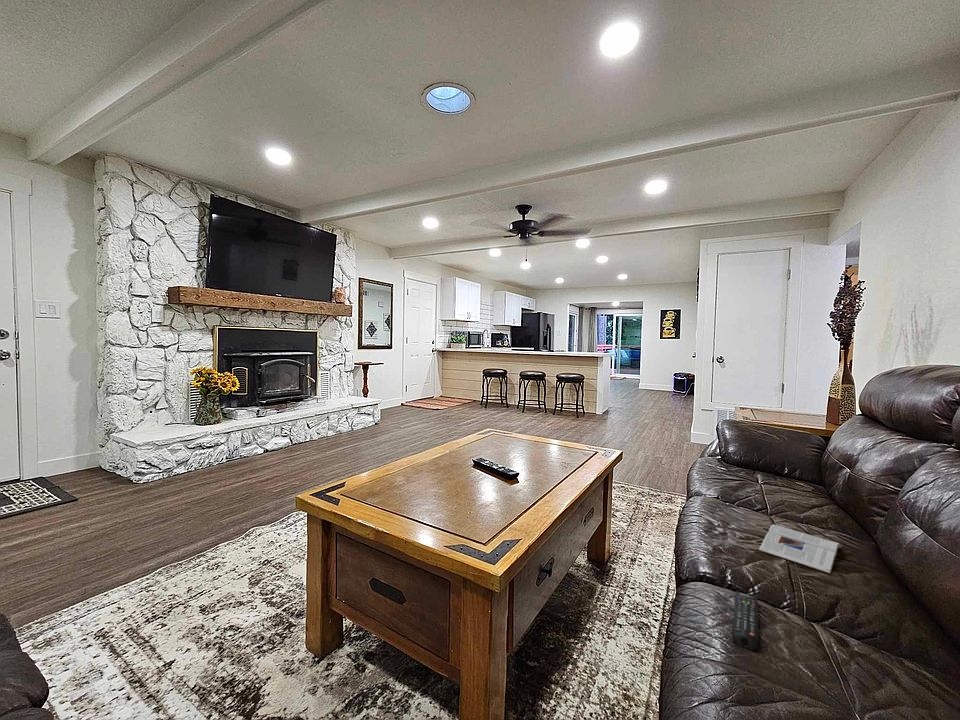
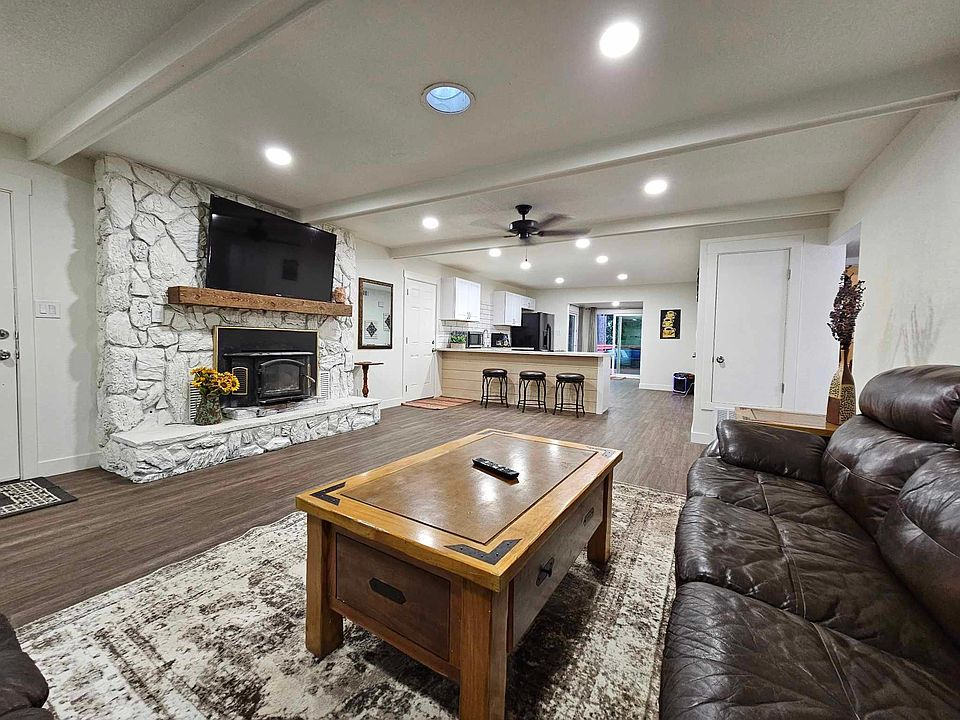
- remote control [731,590,759,651]
- magazine [758,524,842,575]
